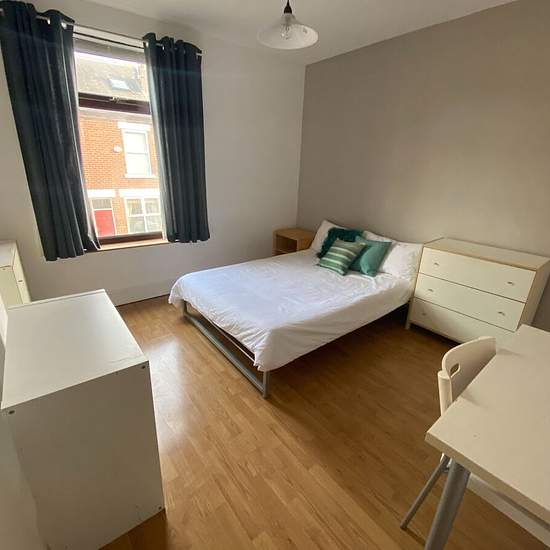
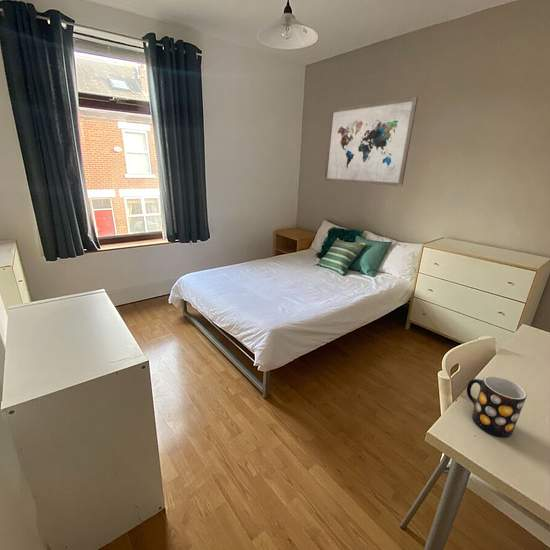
+ wall art [323,95,419,187]
+ mug [466,375,528,439]
